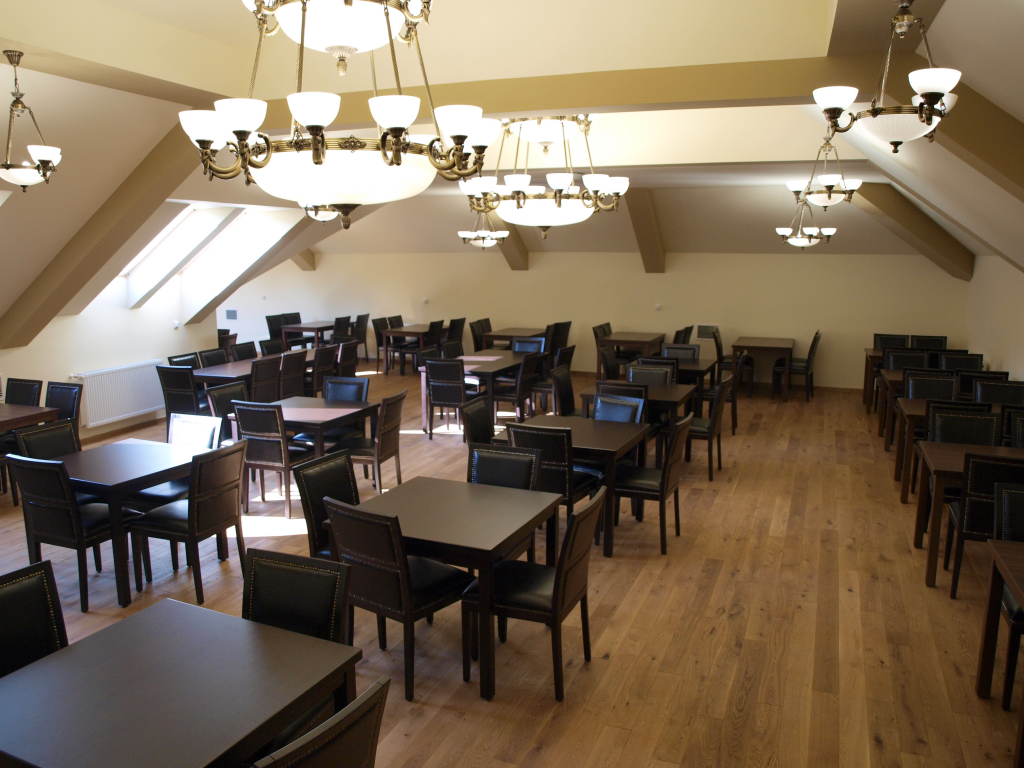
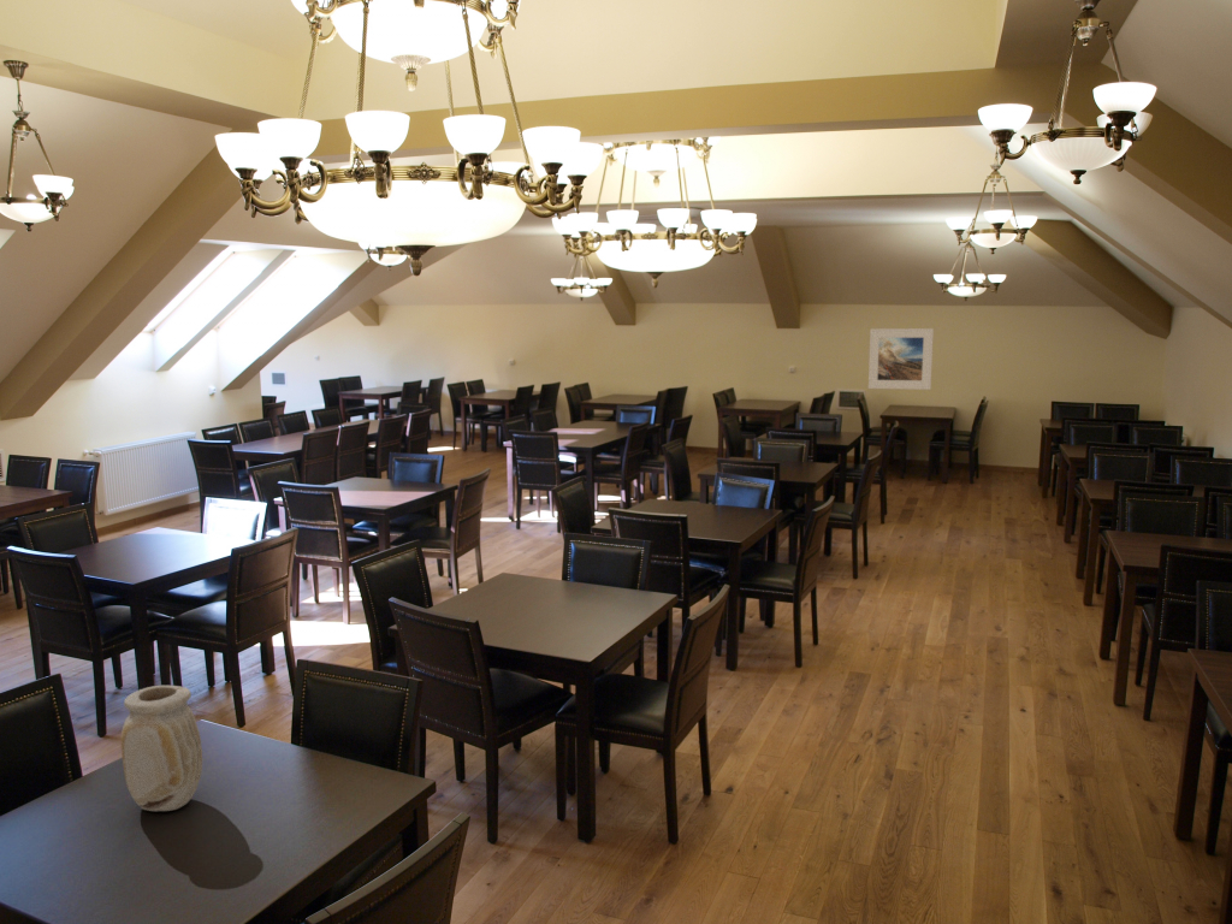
+ vase [120,685,203,812]
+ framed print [867,327,935,391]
